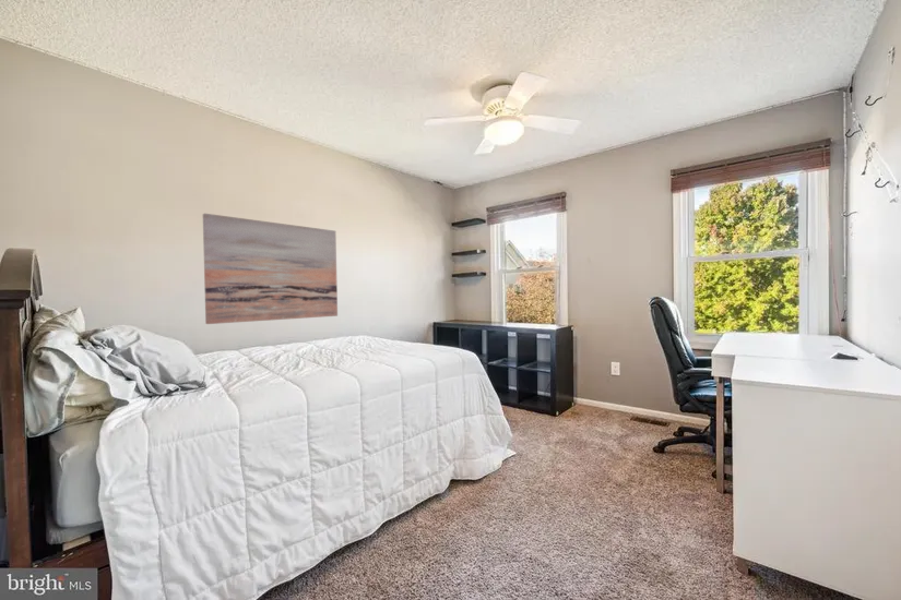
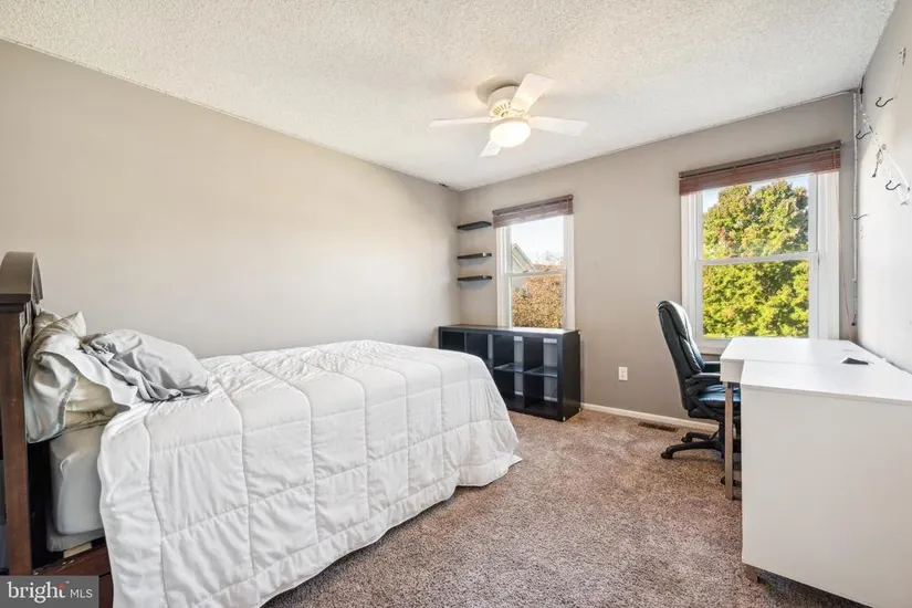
- wall art [202,213,339,325]
